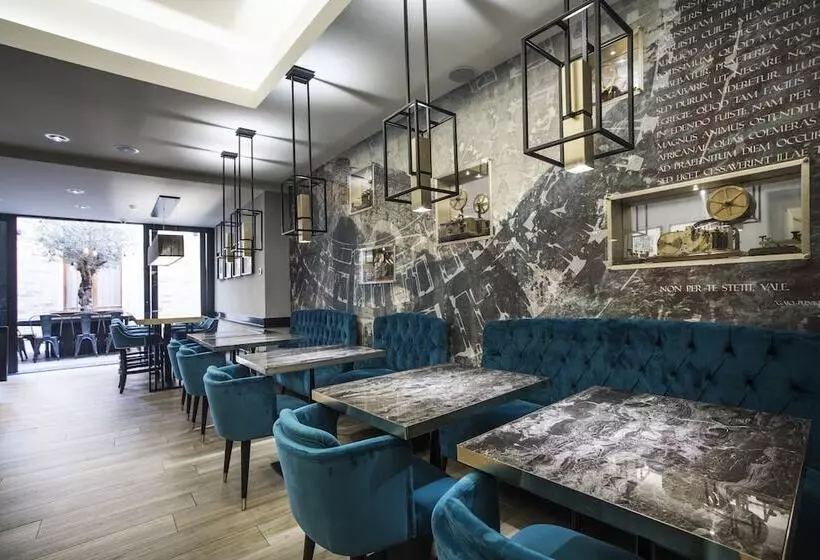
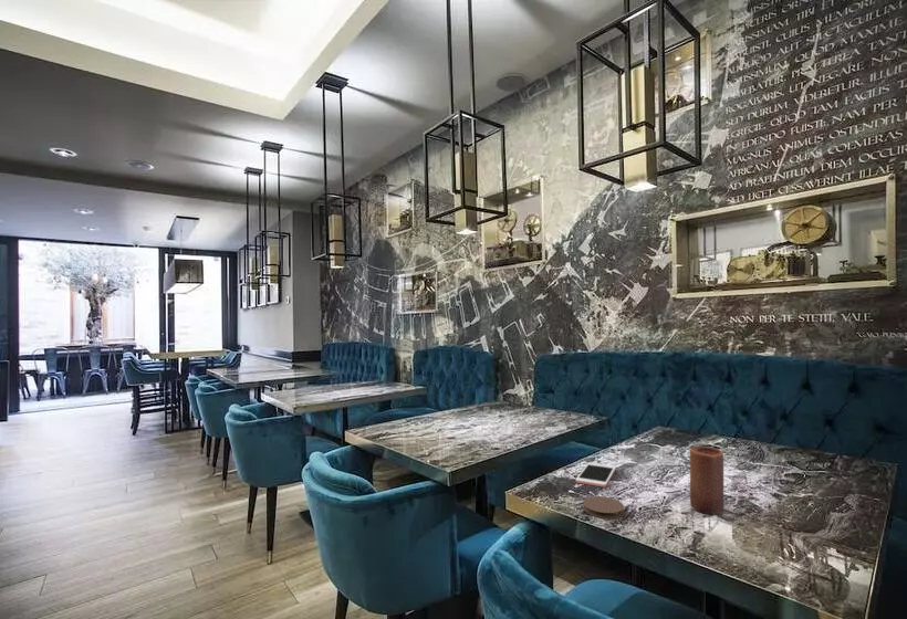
+ cell phone [575,461,617,489]
+ coaster [582,495,625,520]
+ candle [689,445,724,515]
